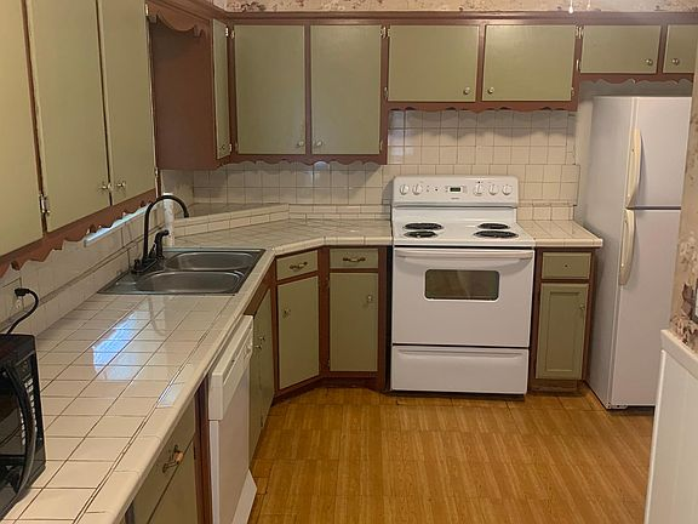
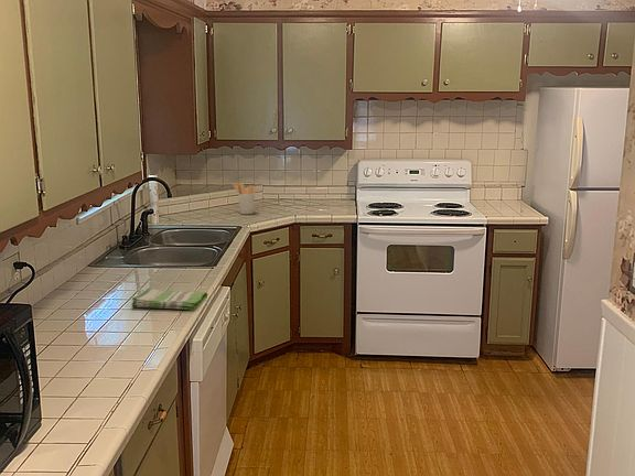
+ utensil holder [232,182,256,215]
+ dish towel [130,286,208,311]
